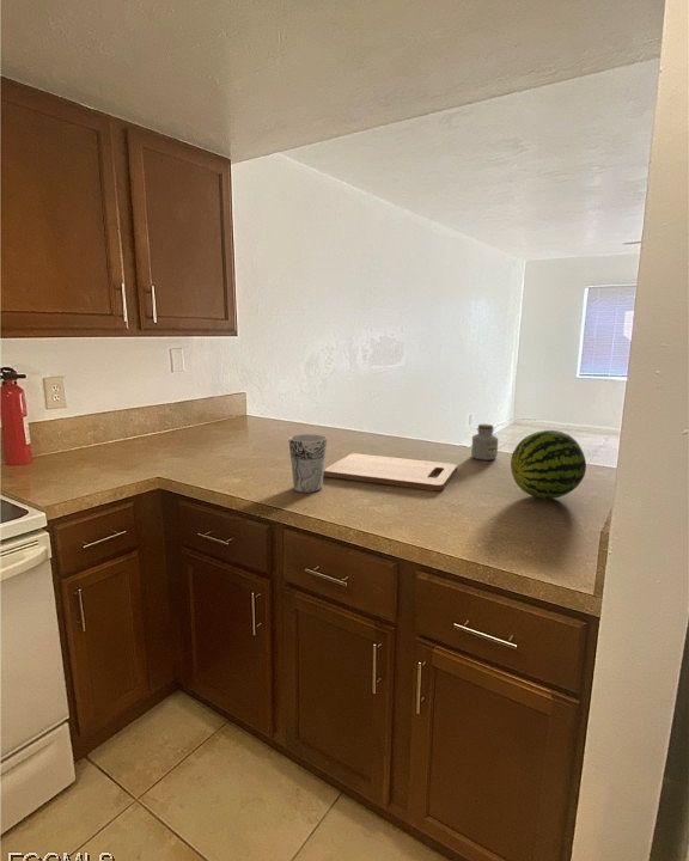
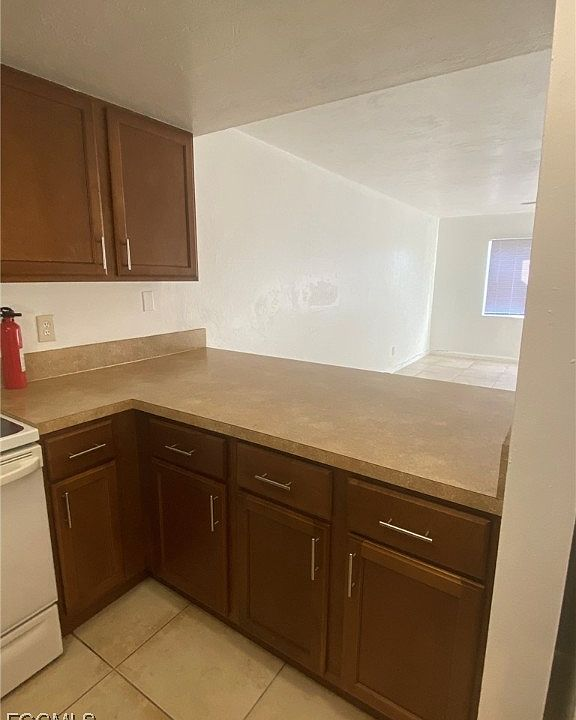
- cutting board [323,452,458,491]
- jar [470,423,499,462]
- fruit [510,429,587,500]
- cup [287,433,328,494]
